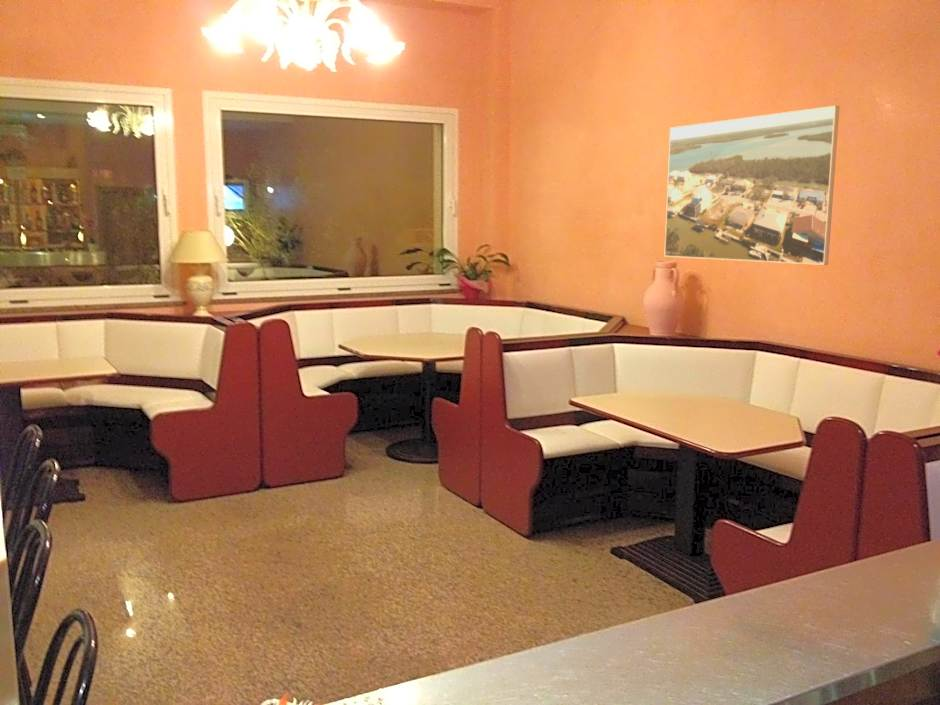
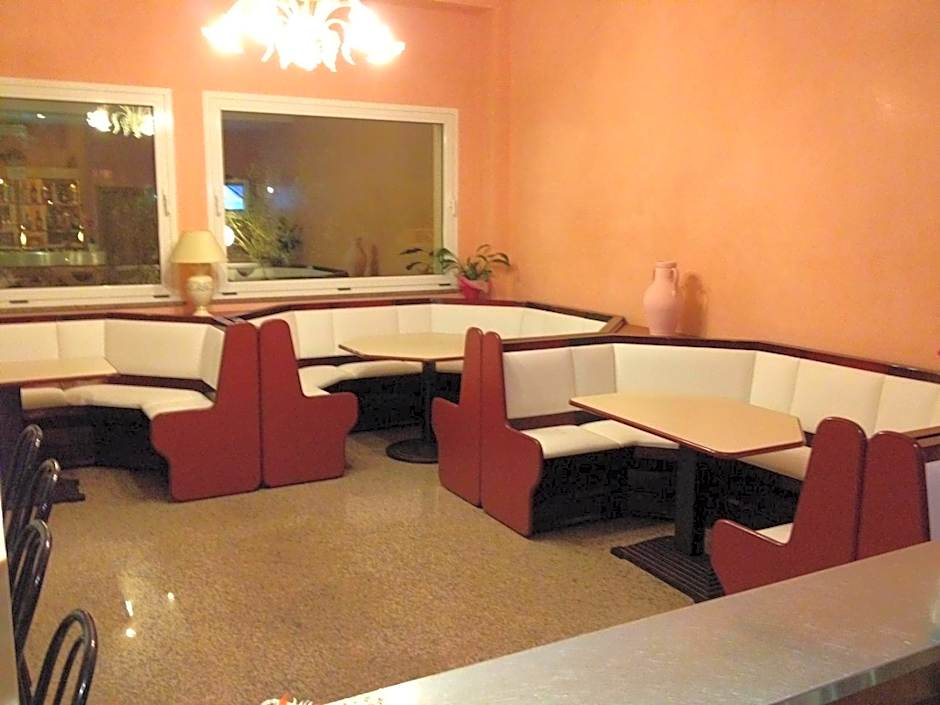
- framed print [664,105,840,266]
